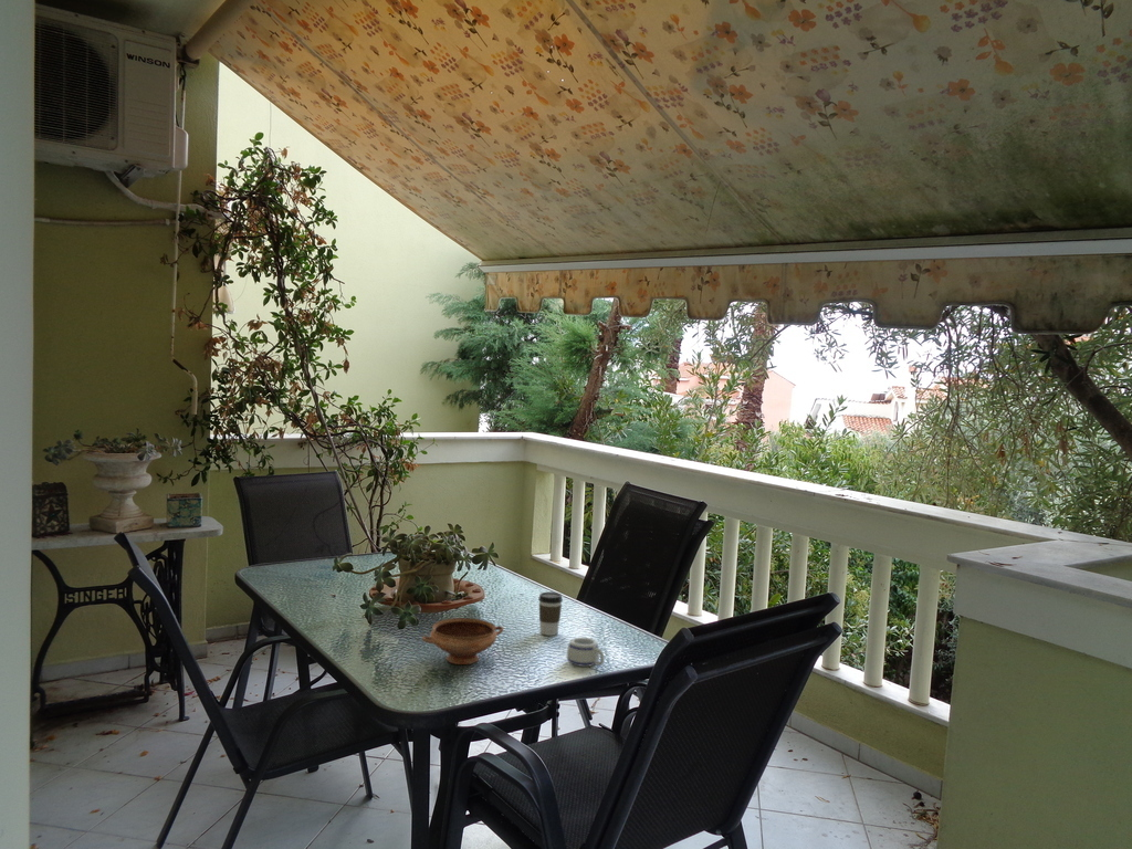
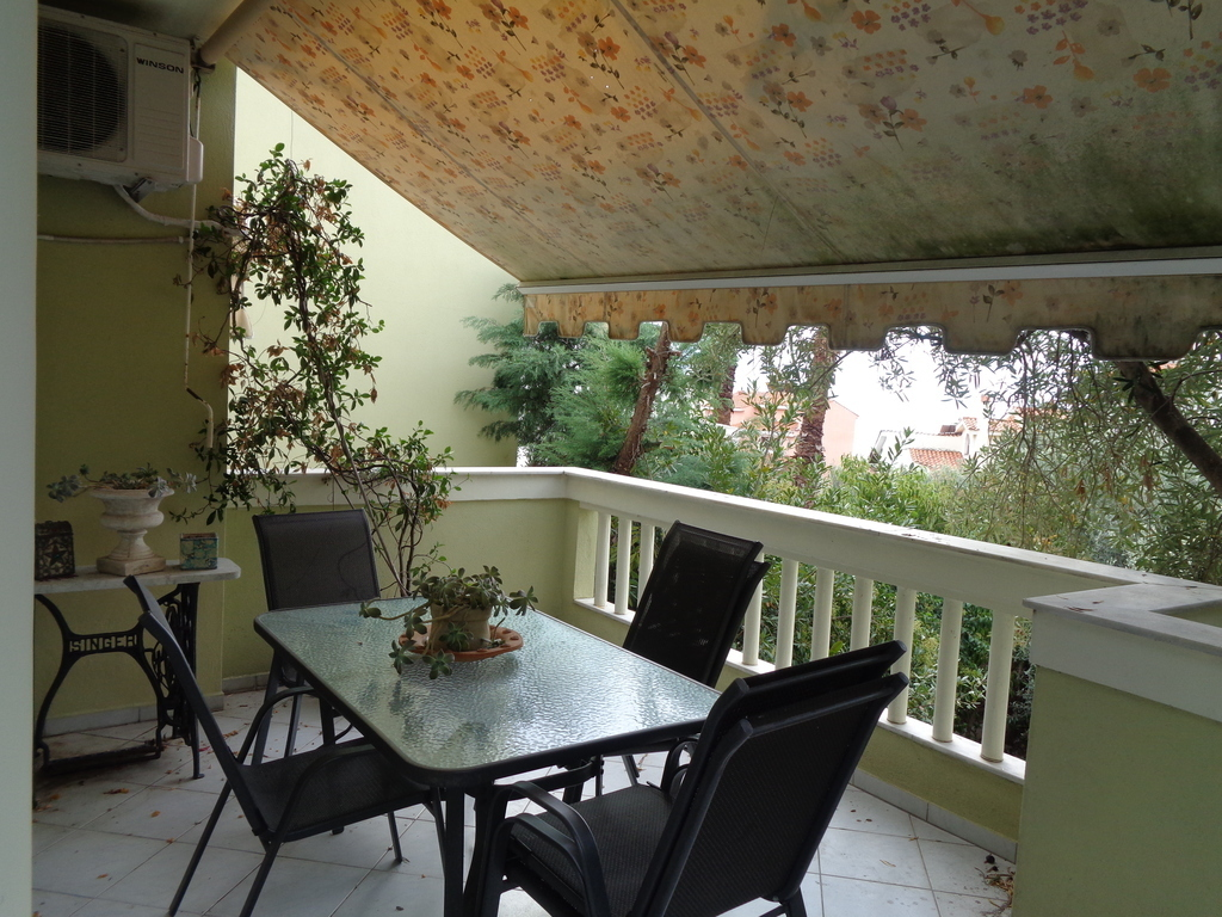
- coffee cup [537,591,564,637]
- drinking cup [421,617,504,665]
- mug [566,637,605,668]
